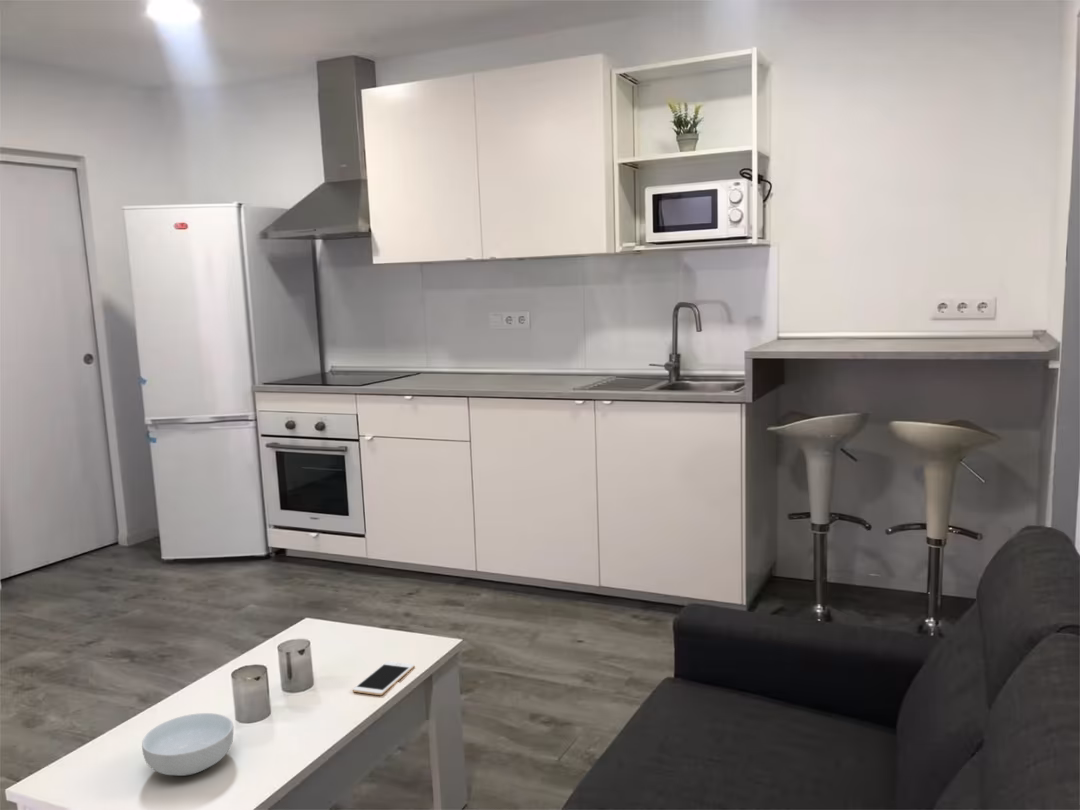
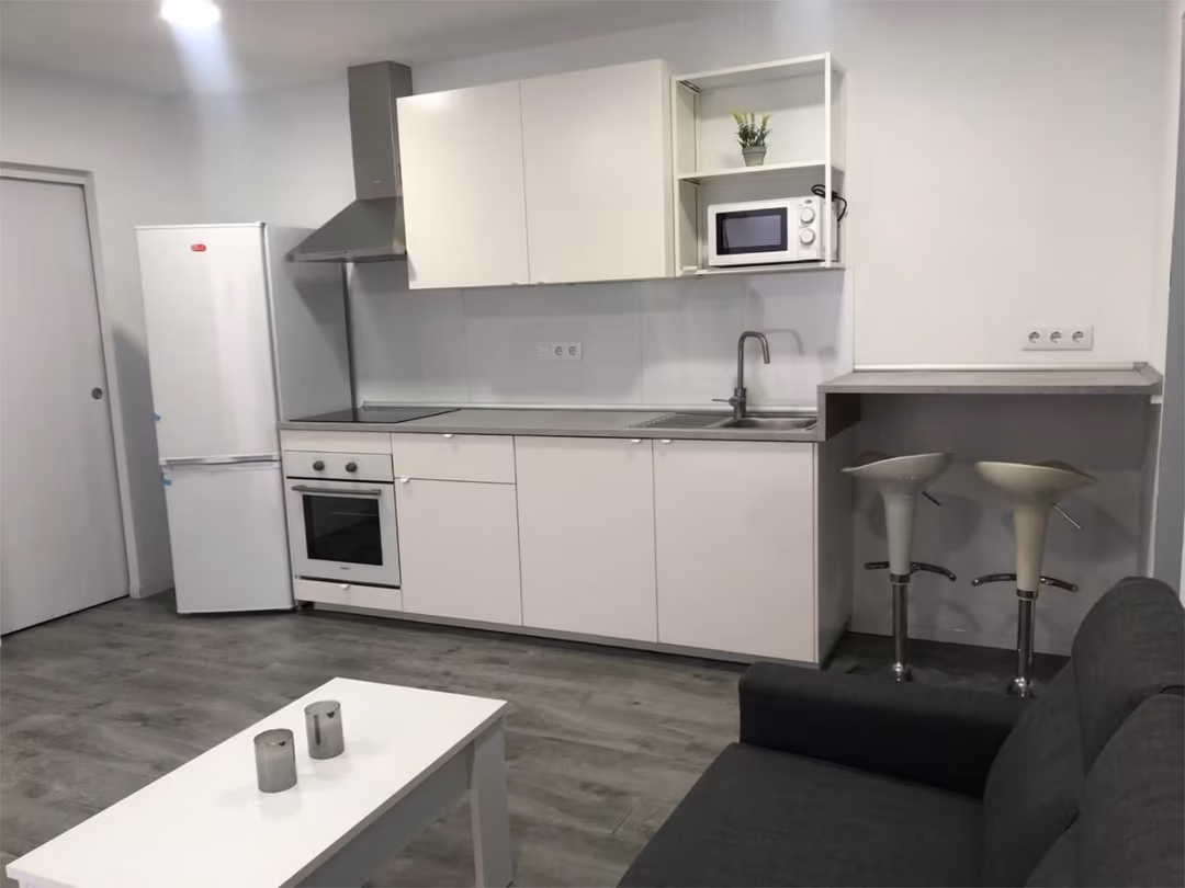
- cereal bowl [141,712,235,777]
- cell phone [352,660,415,696]
